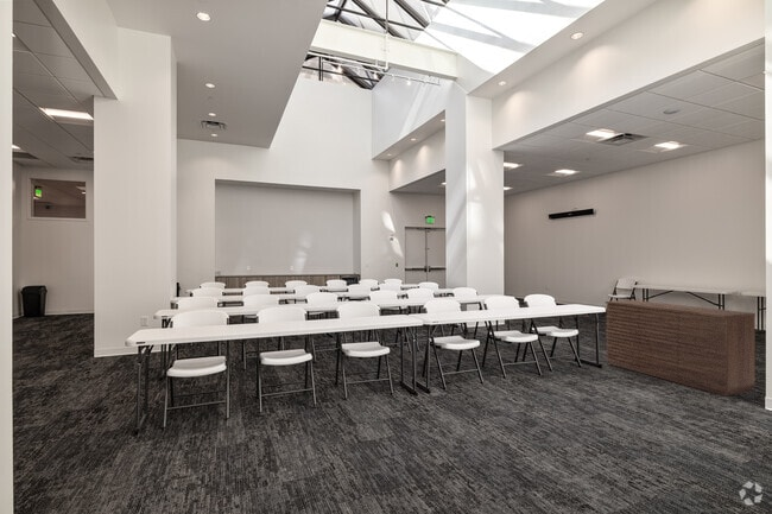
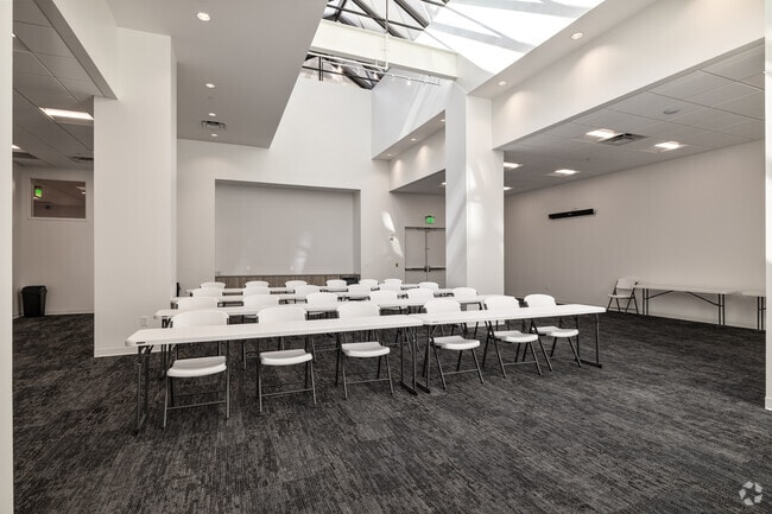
- sideboard [605,299,757,396]
